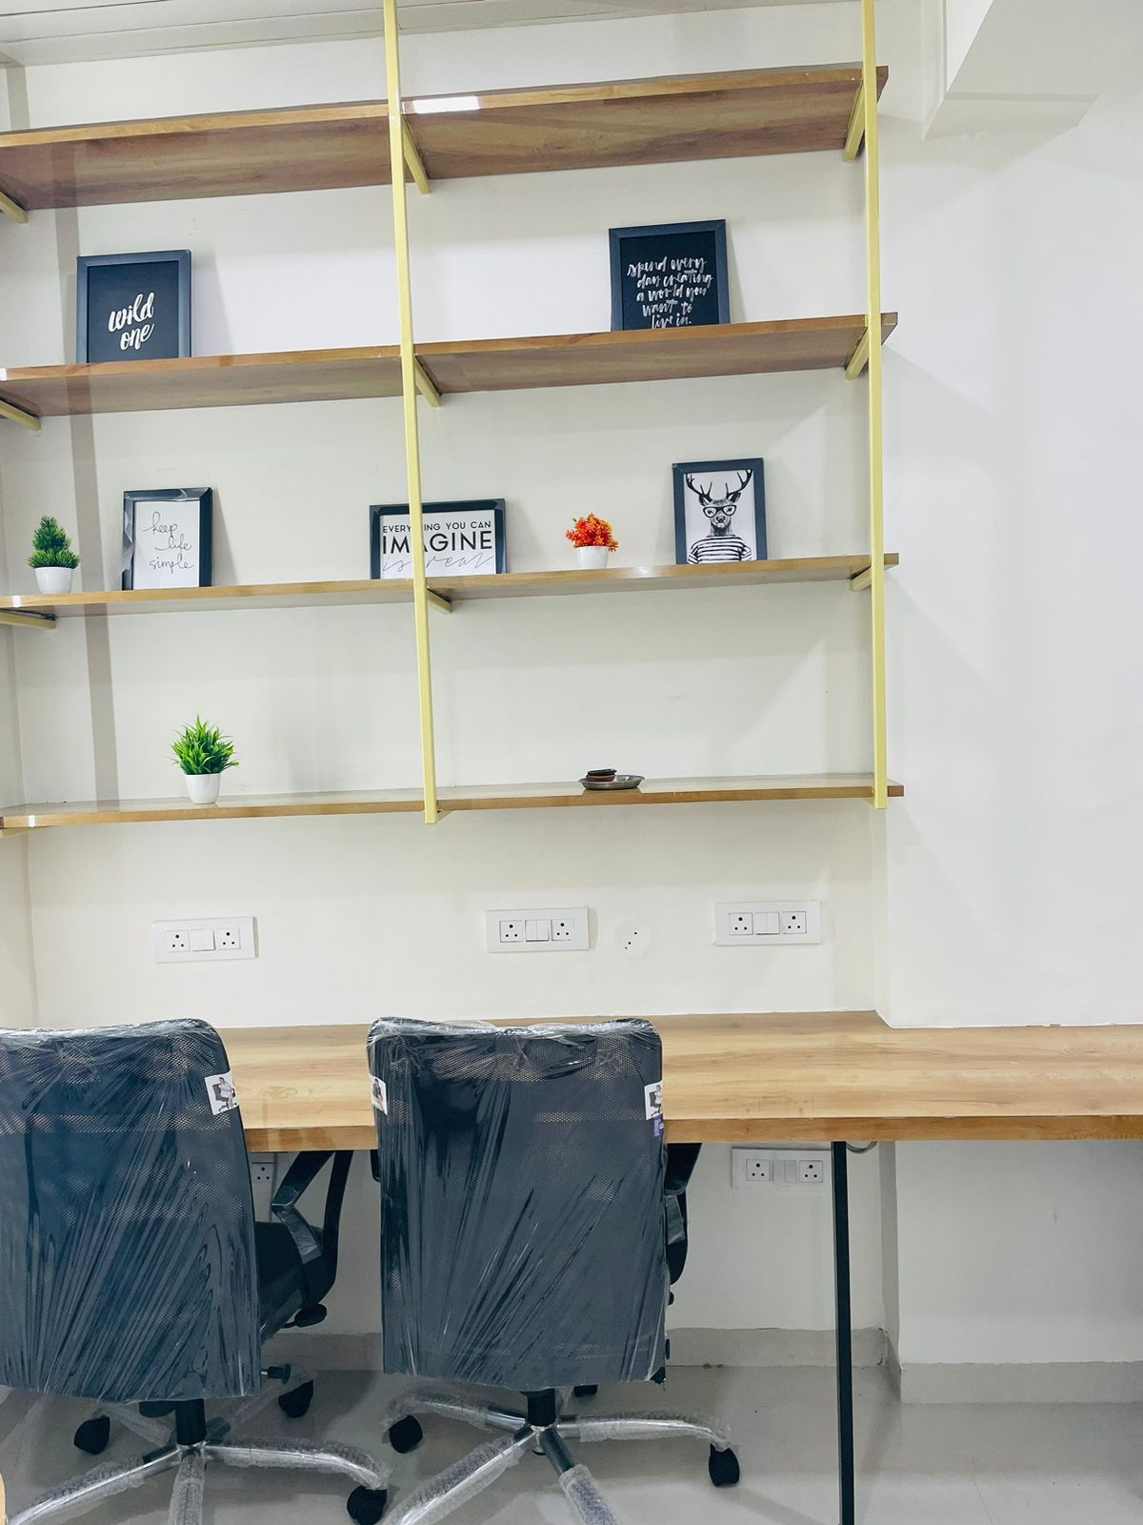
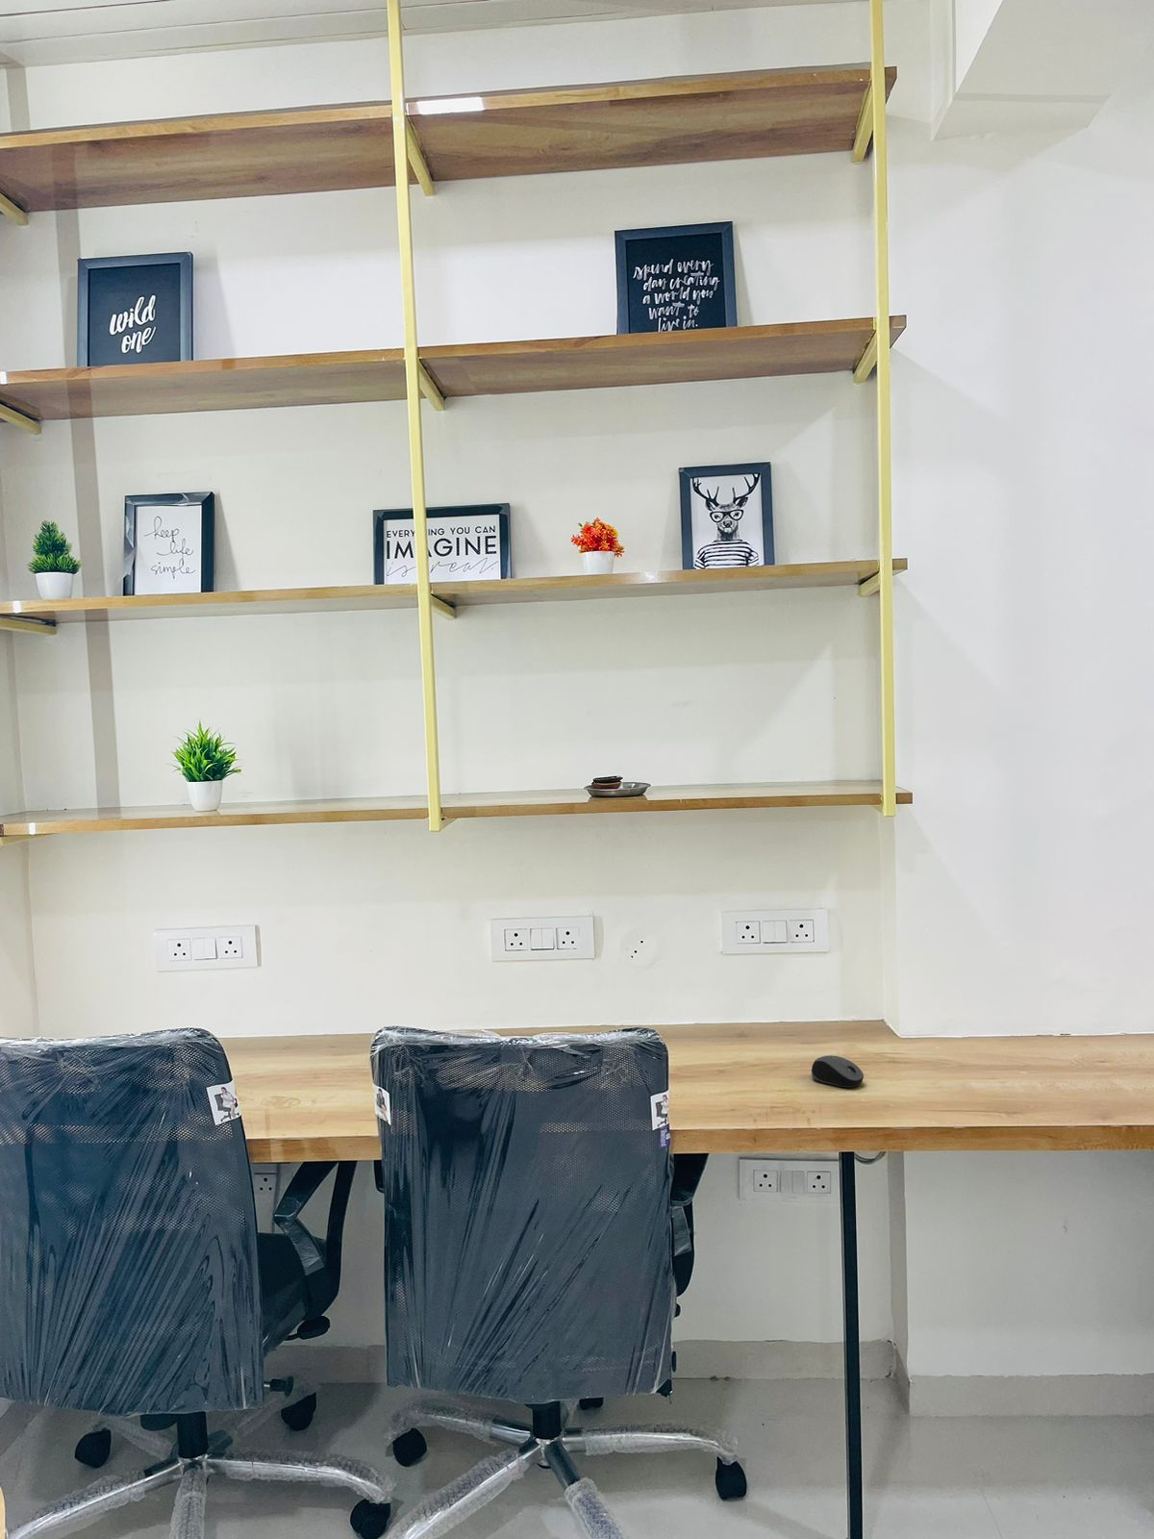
+ computer mouse [811,1054,864,1088]
